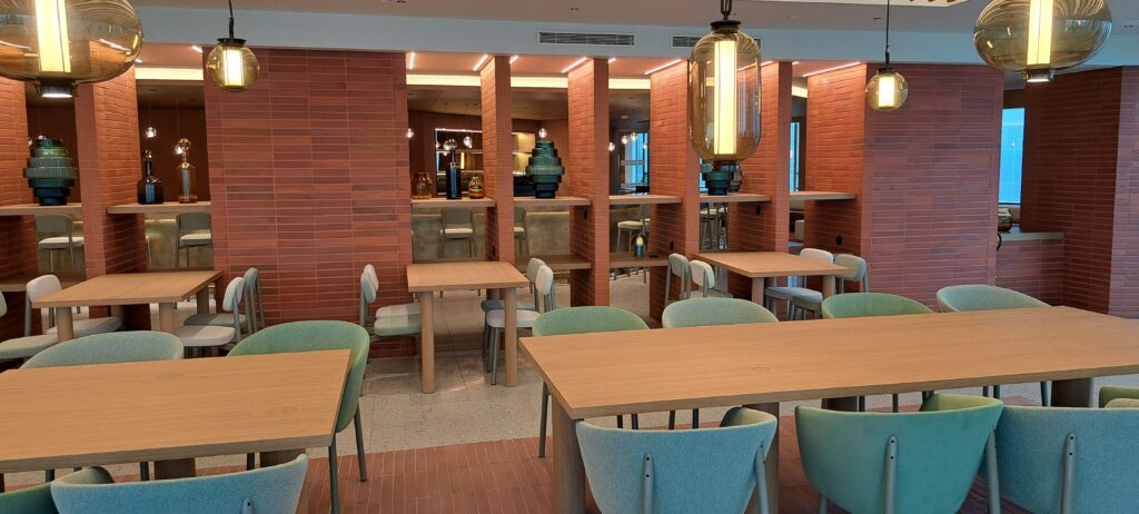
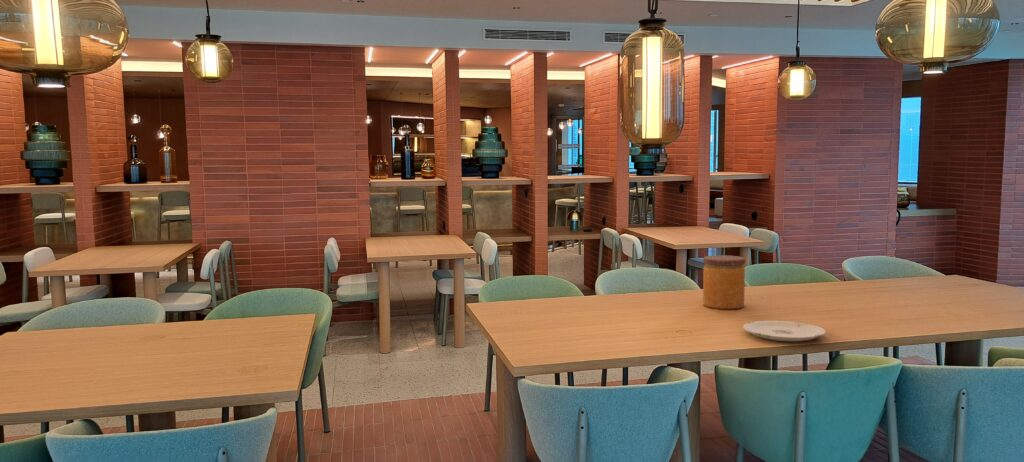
+ plate [742,320,827,342]
+ jar [702,254,746,310]
